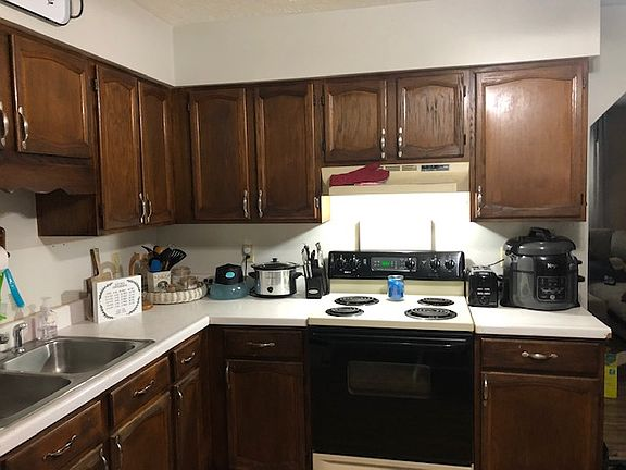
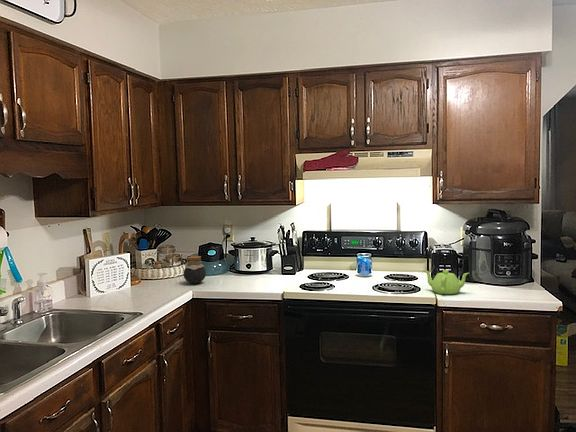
+ teapot [423,269,470,295]
+ jar [183,255,207,285]
